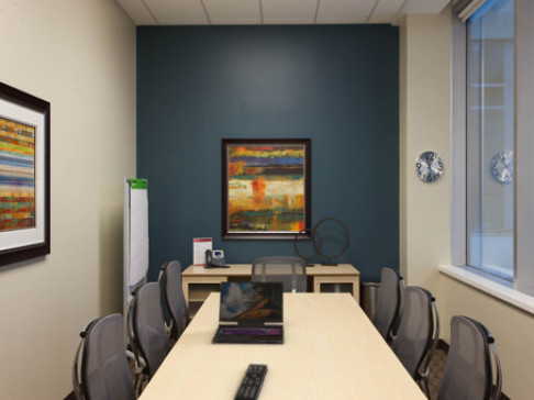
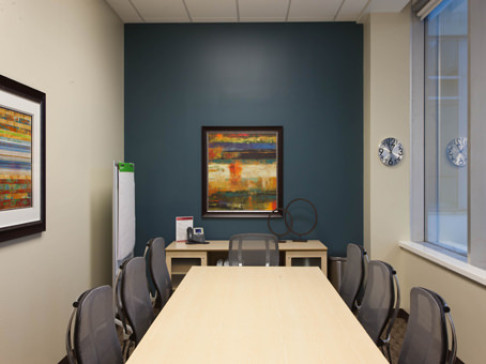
- laptop [211,280,285,344]
- remote control [232,363,269,400]
